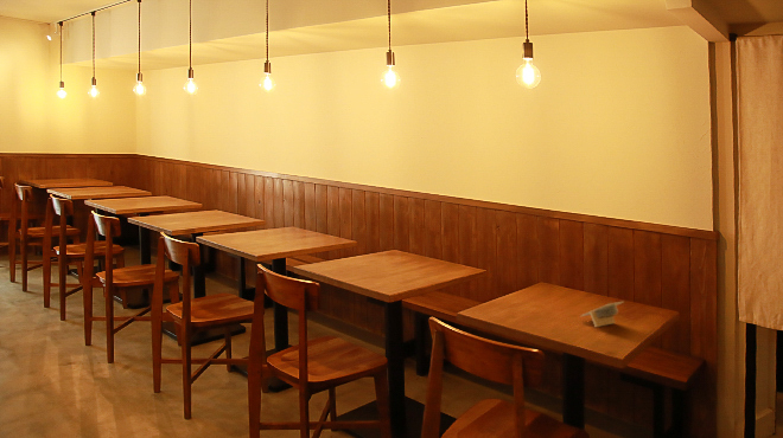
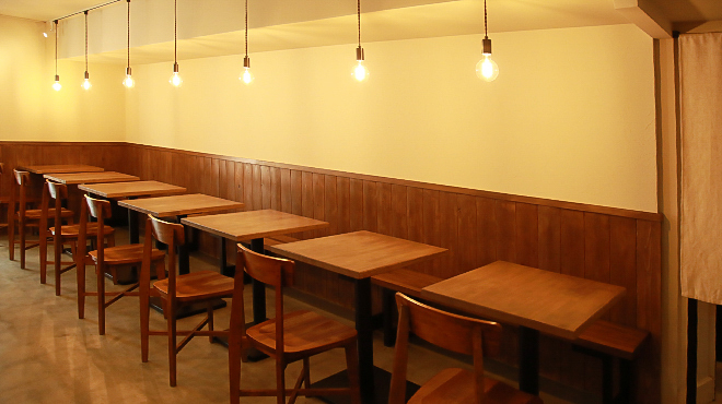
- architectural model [579,301,625,328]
